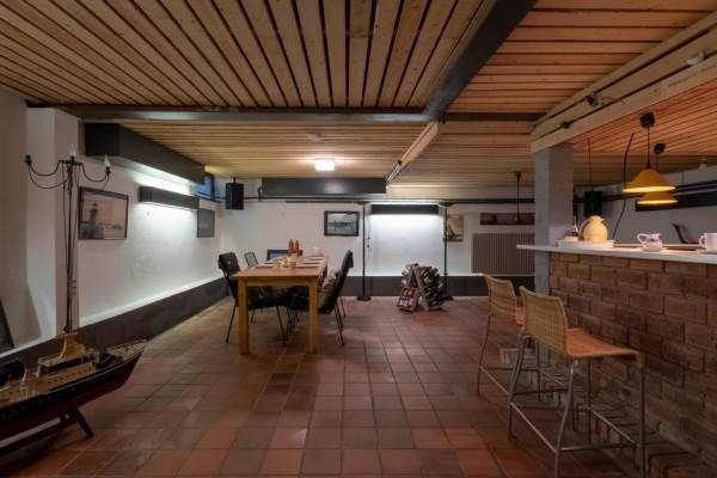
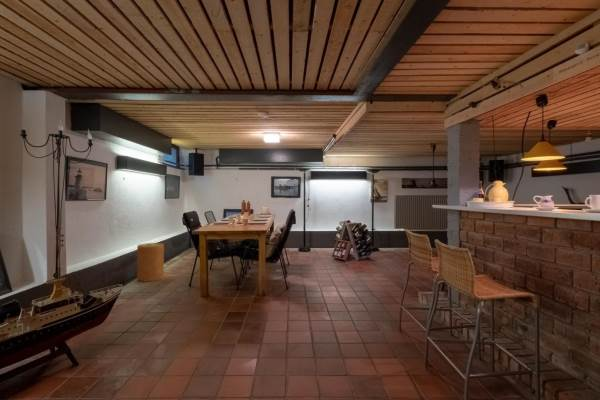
+ basket [136,242,165,283]
